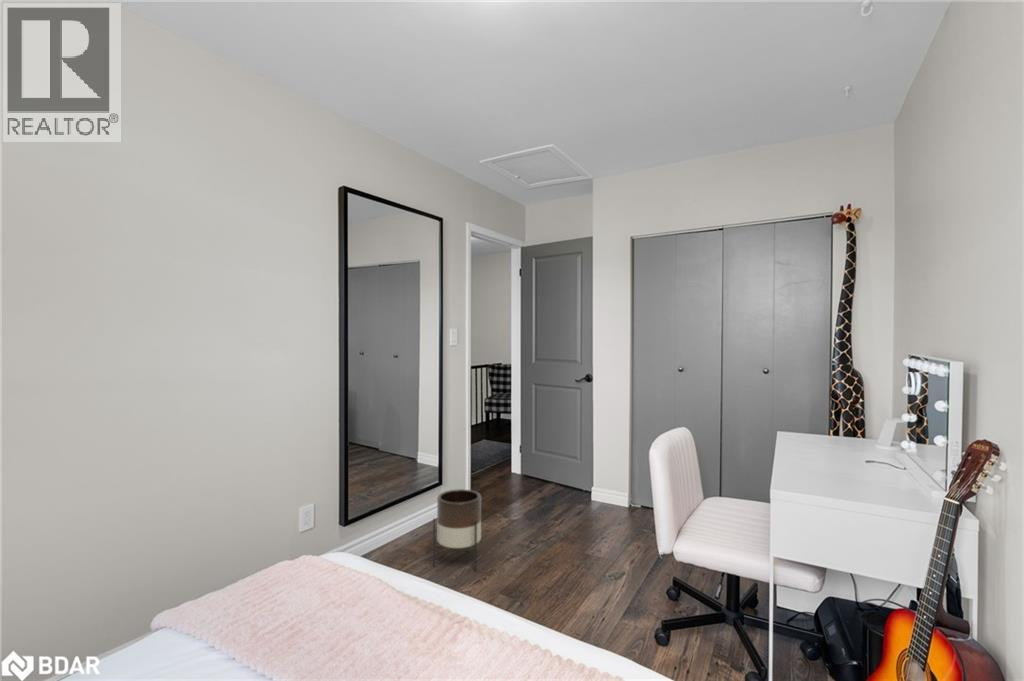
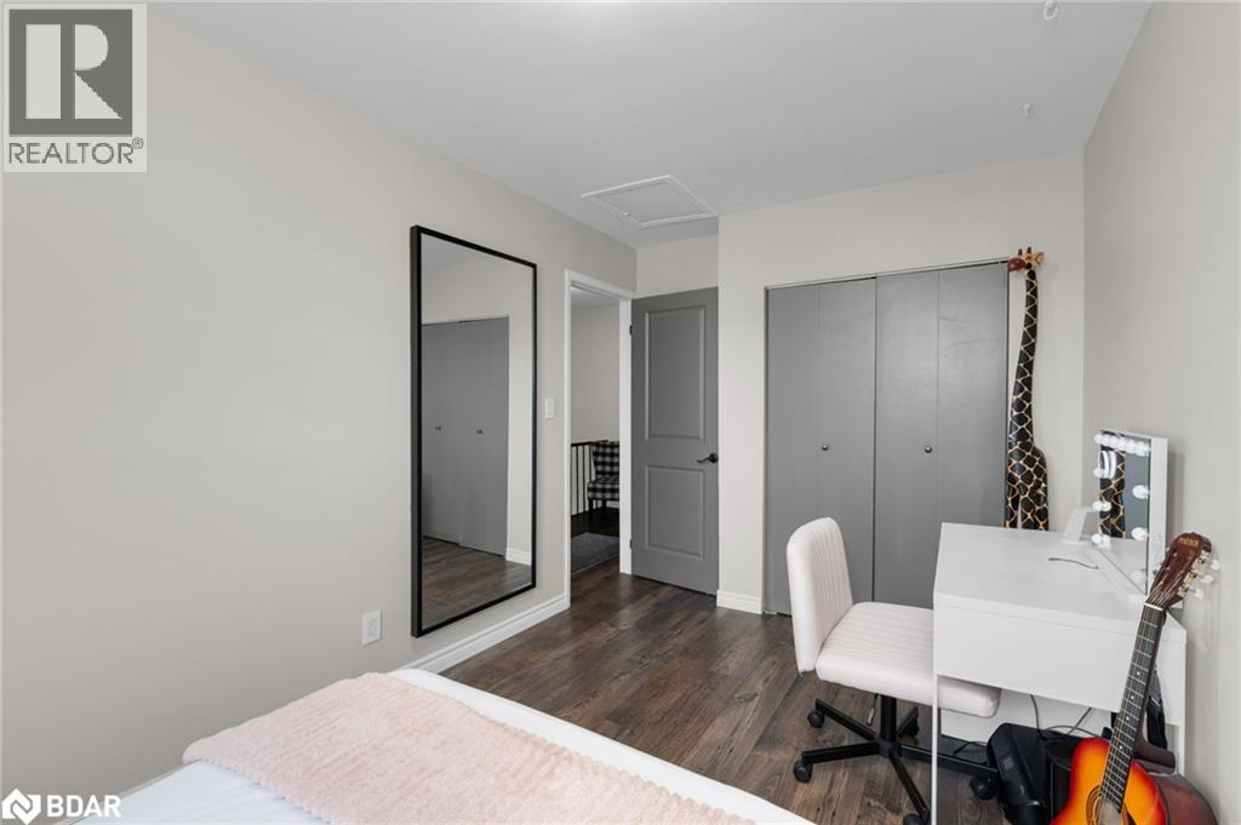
- planter [432,488,482,572]
